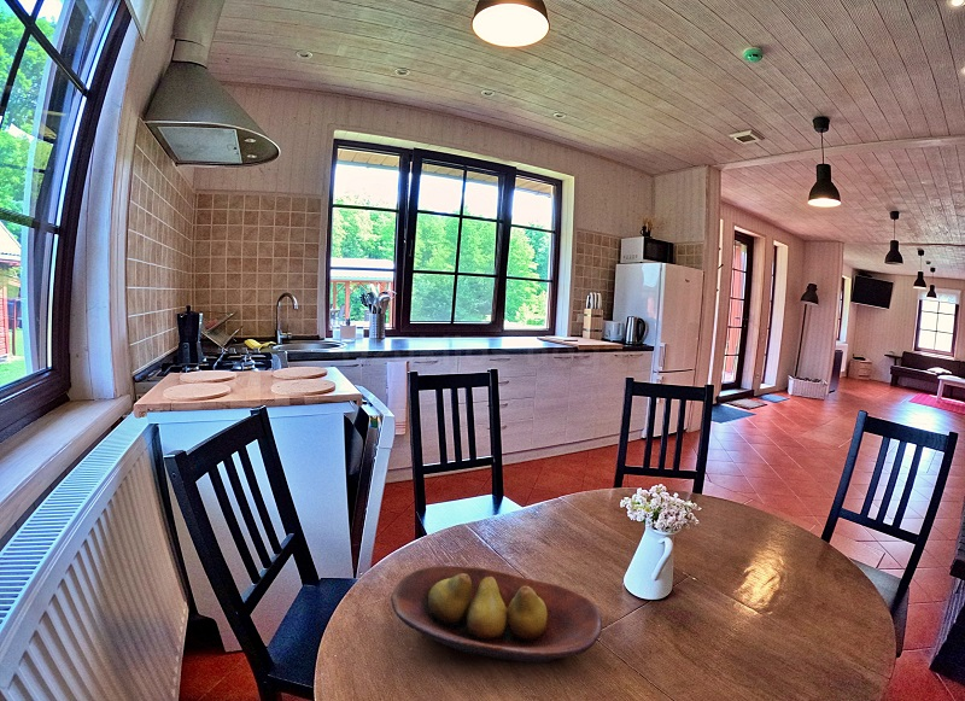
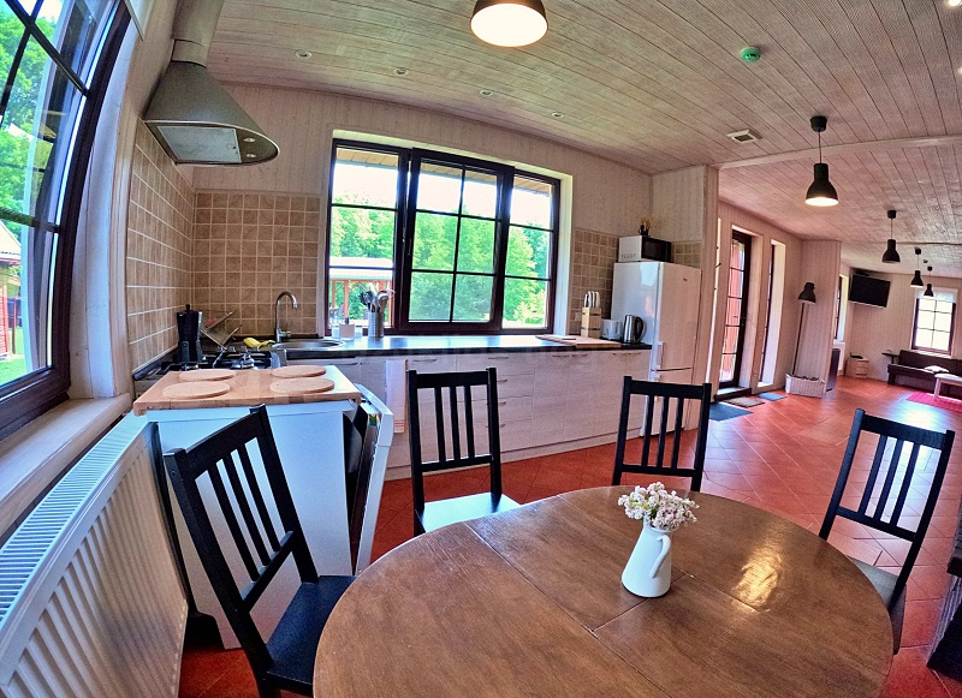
- fruit bowl [390,565,603,665]
